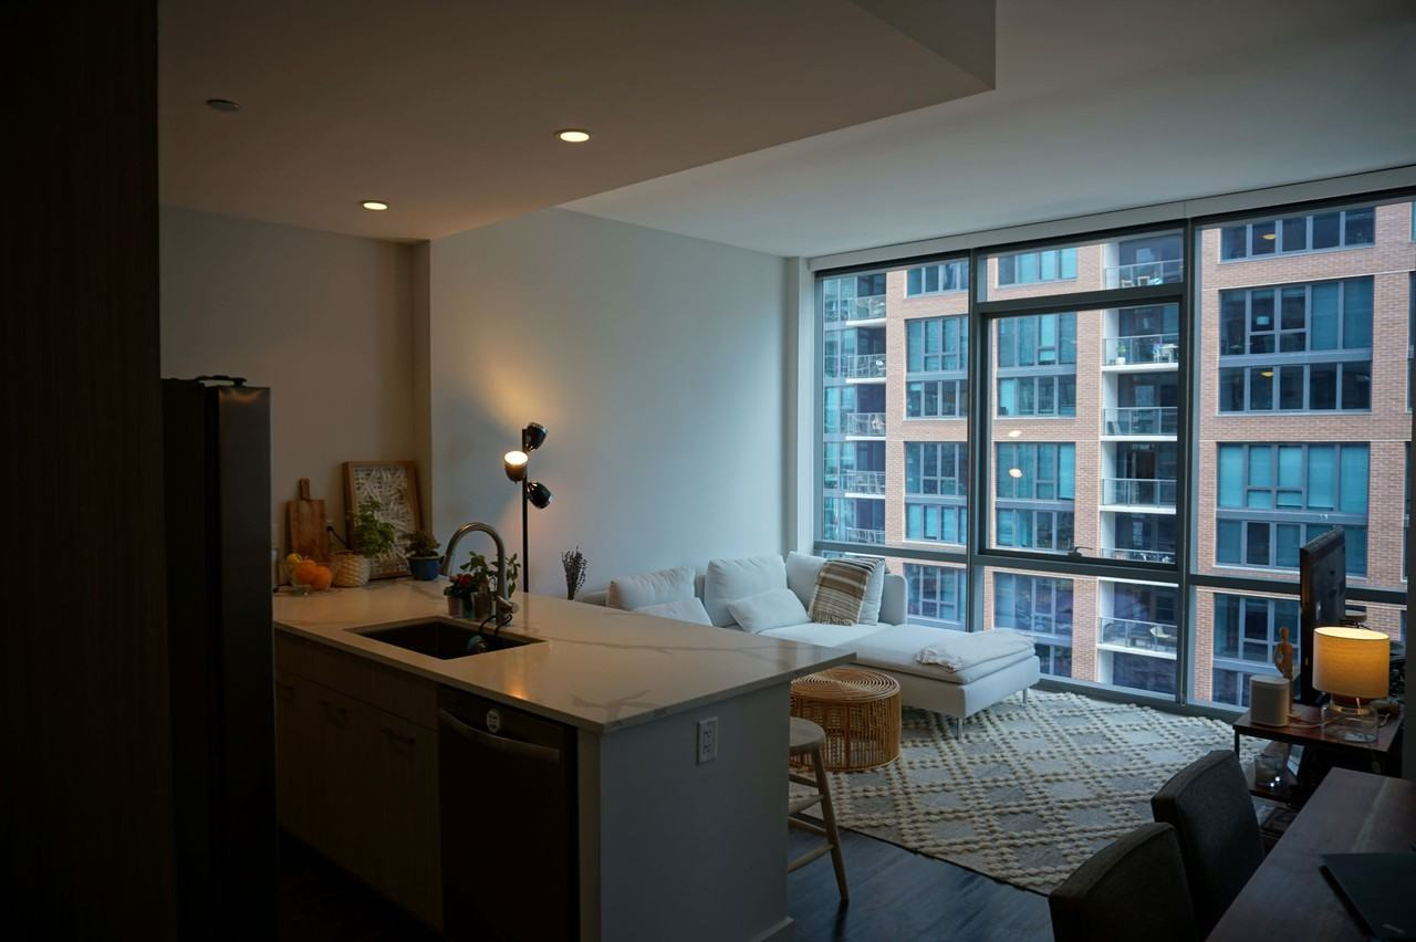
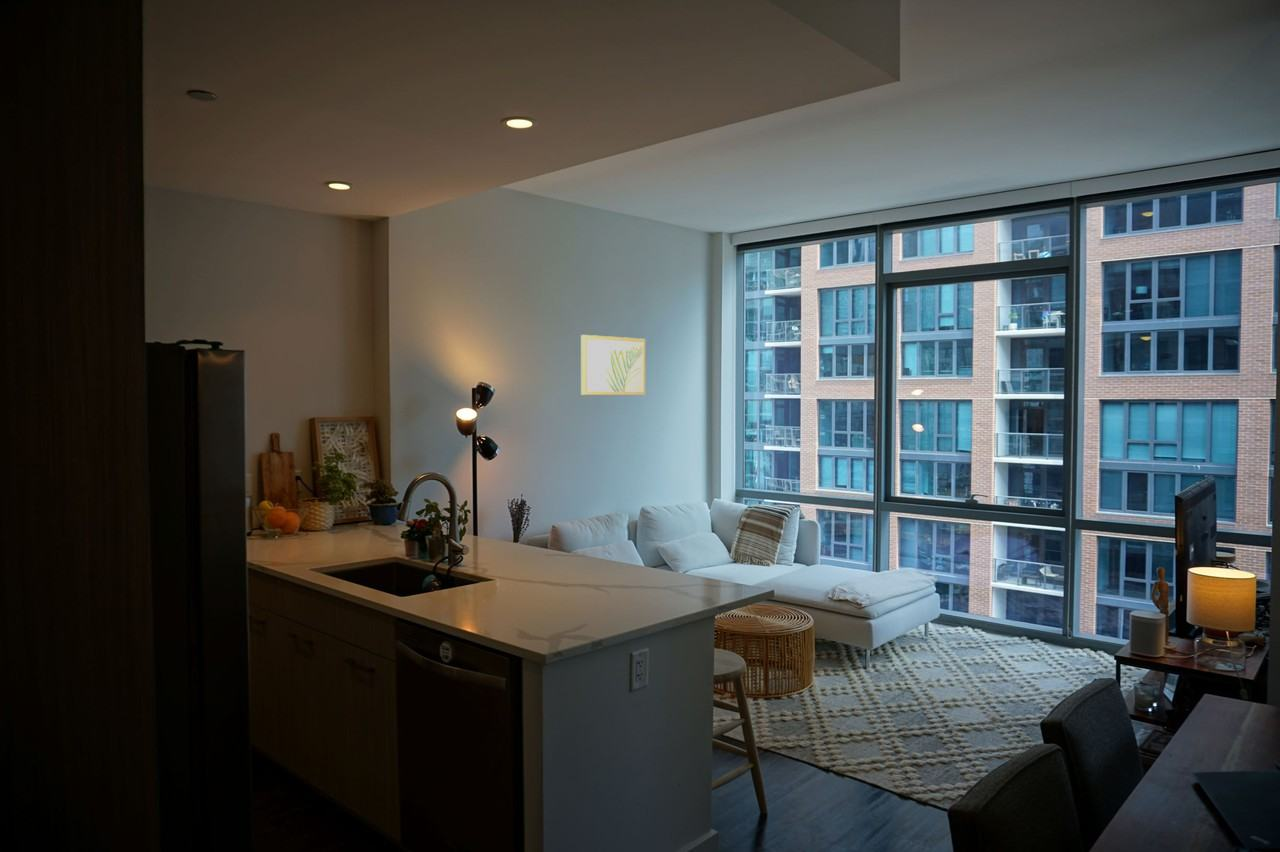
+ wall art [580,334,646,396]
